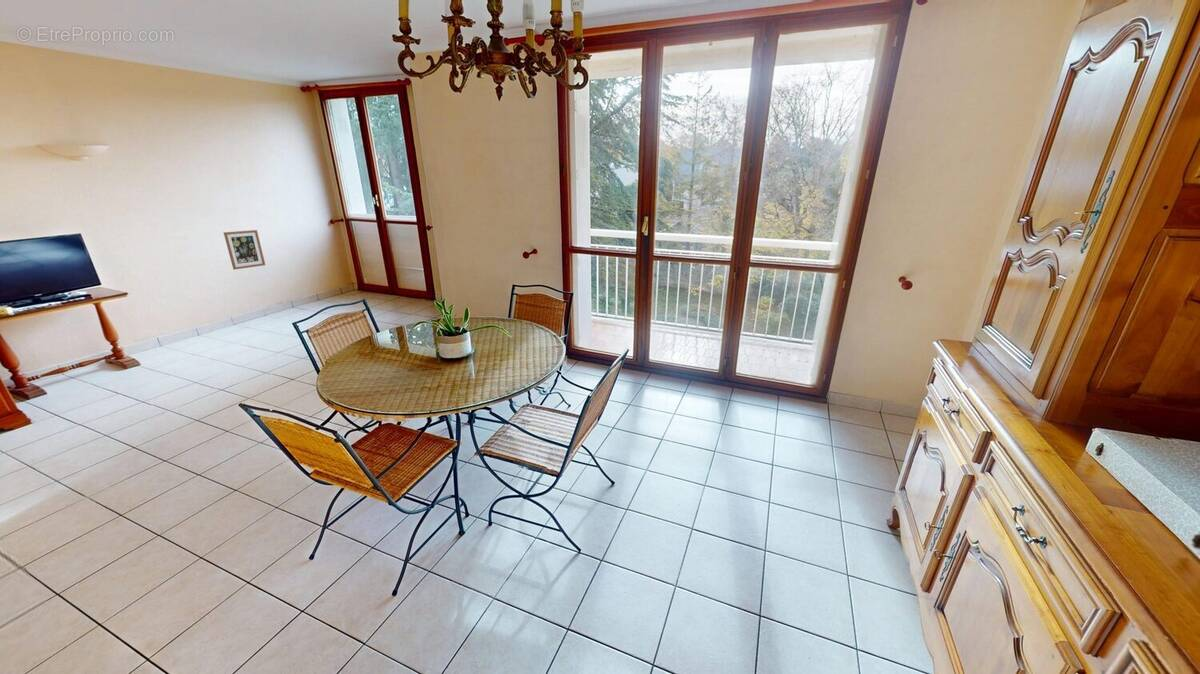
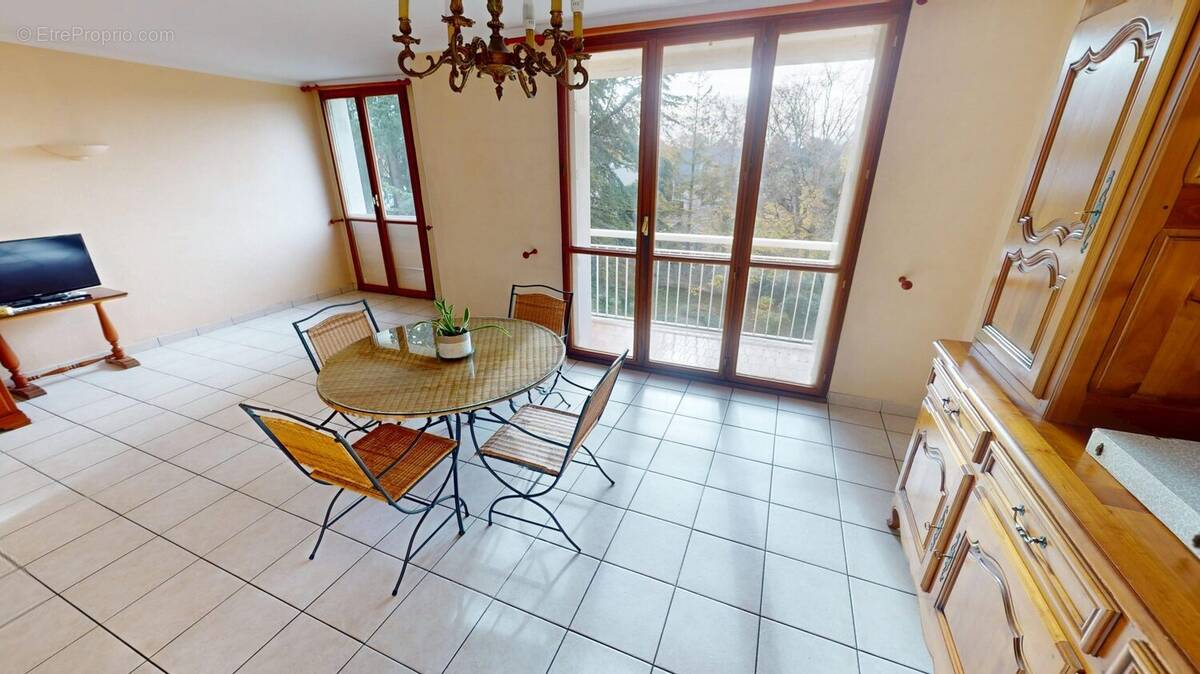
- wall art [223,229,266,271]
